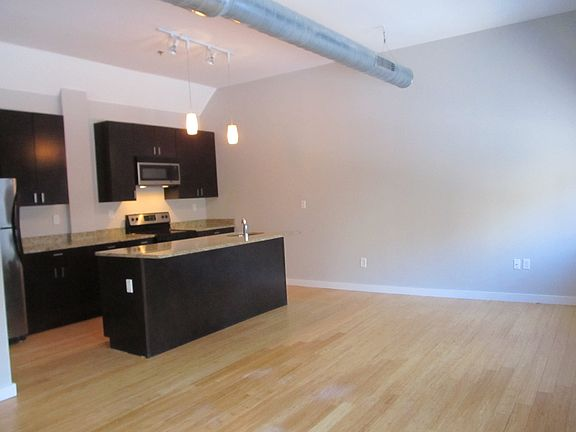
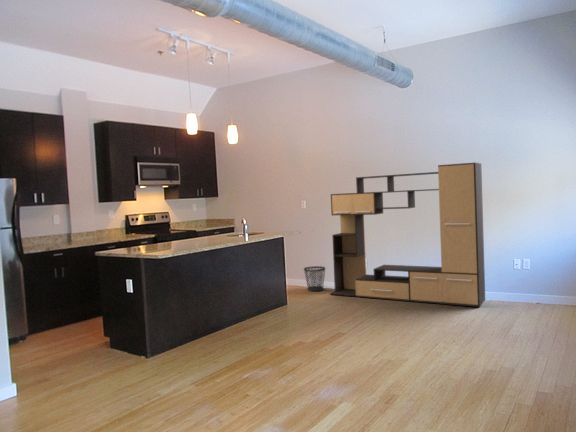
+ media console [329,161,486,307]
+ wastebasket [303,265,326,292]
